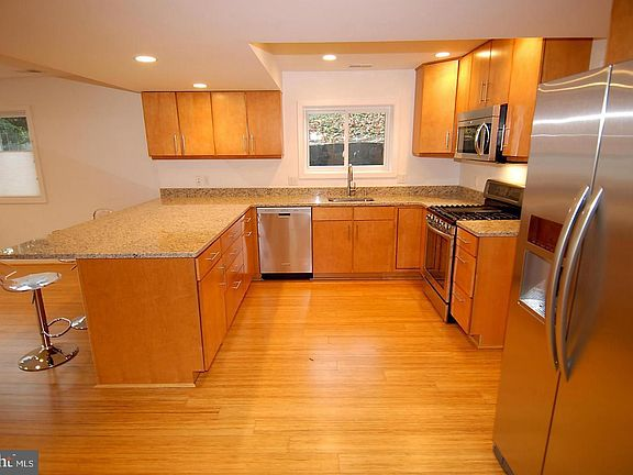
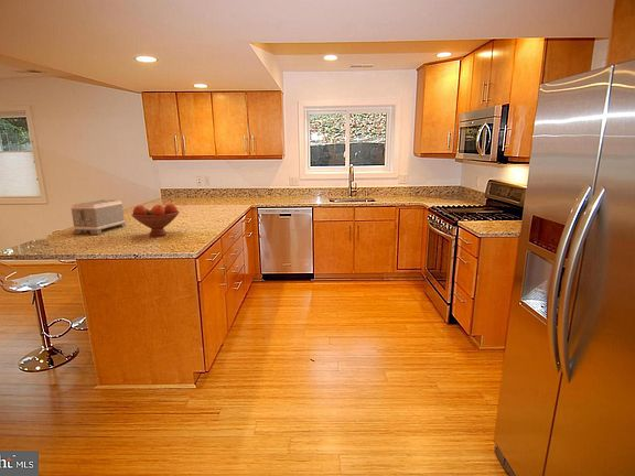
+ toaster [71,198,127,236]
+ fruit bowl [130,203,181,238]
